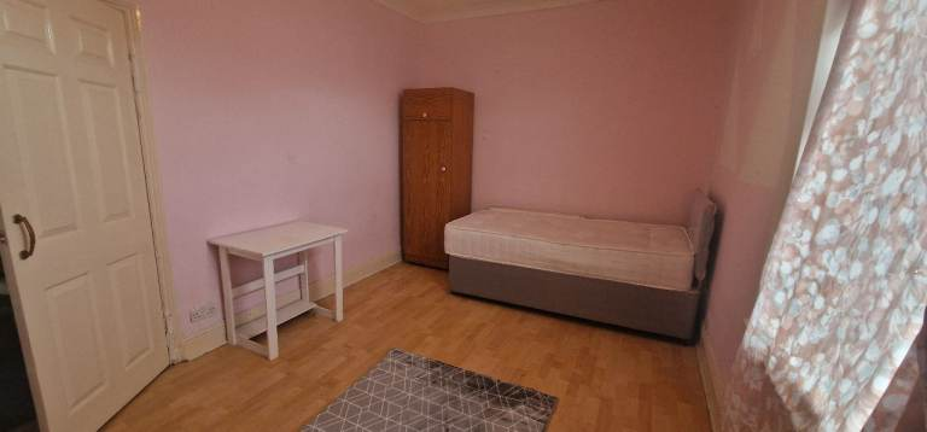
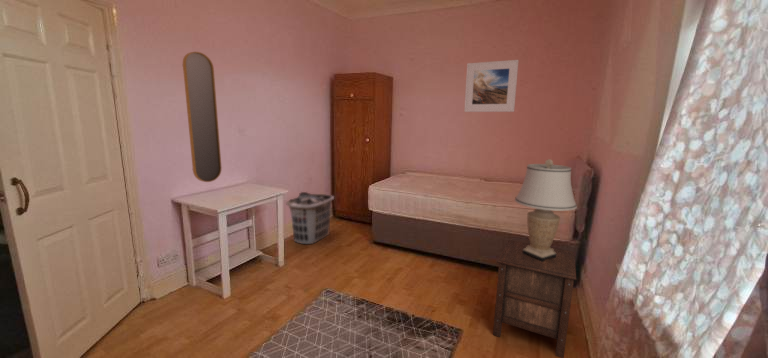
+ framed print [463,59,520,113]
+ home mirror [182,51,223,183]
+ clothes hamper [285,191,335,245]
+ table lamp [514,158,578,262]
+ nightstand [492,239,577,358]
